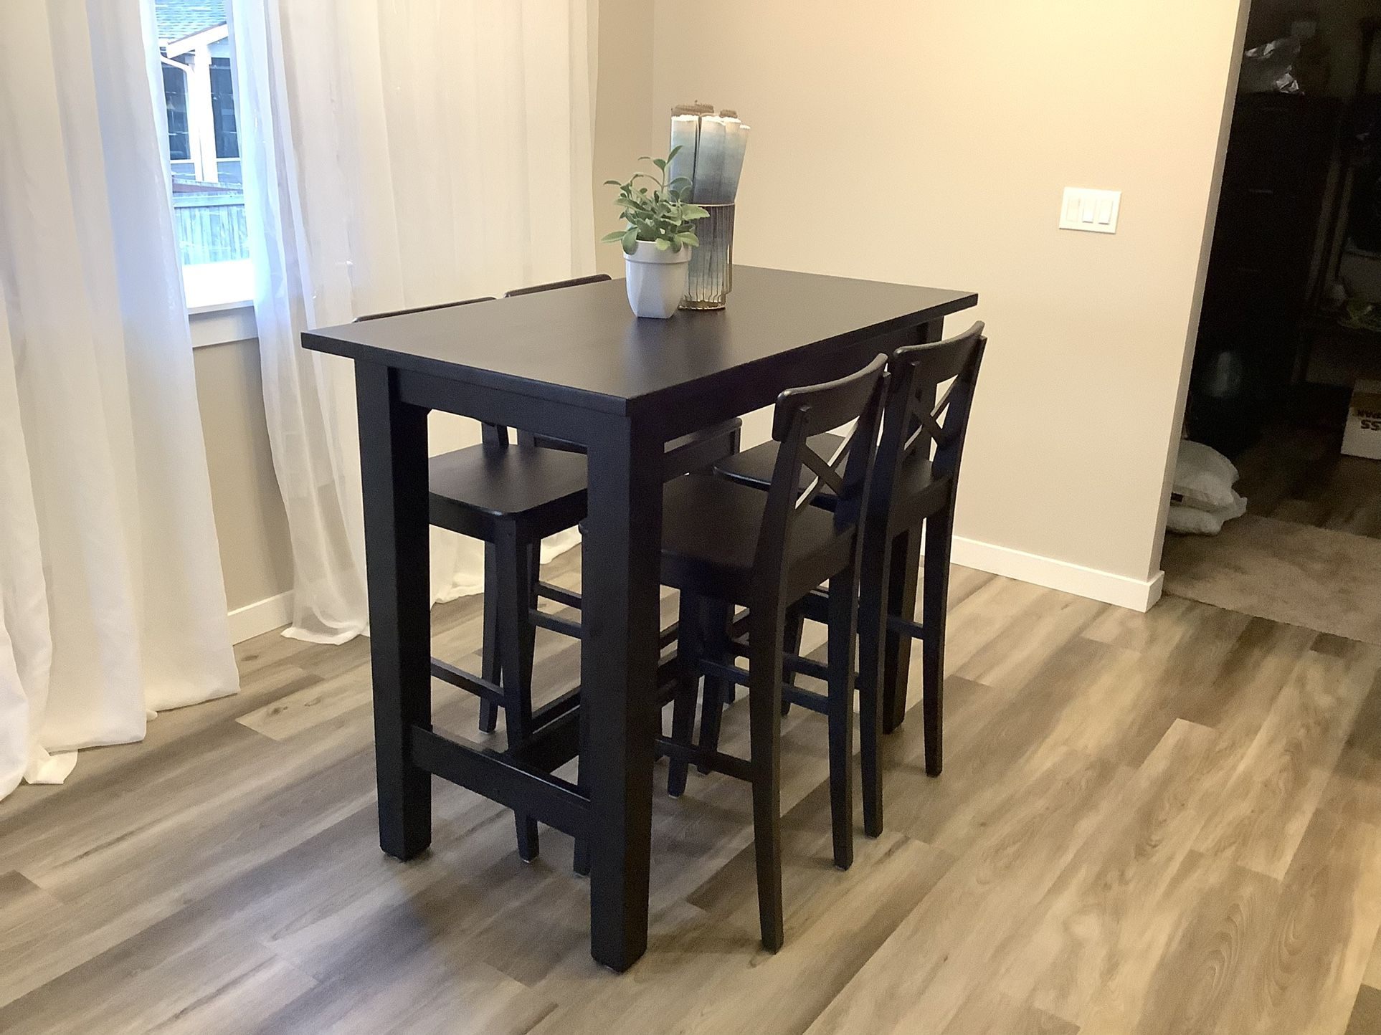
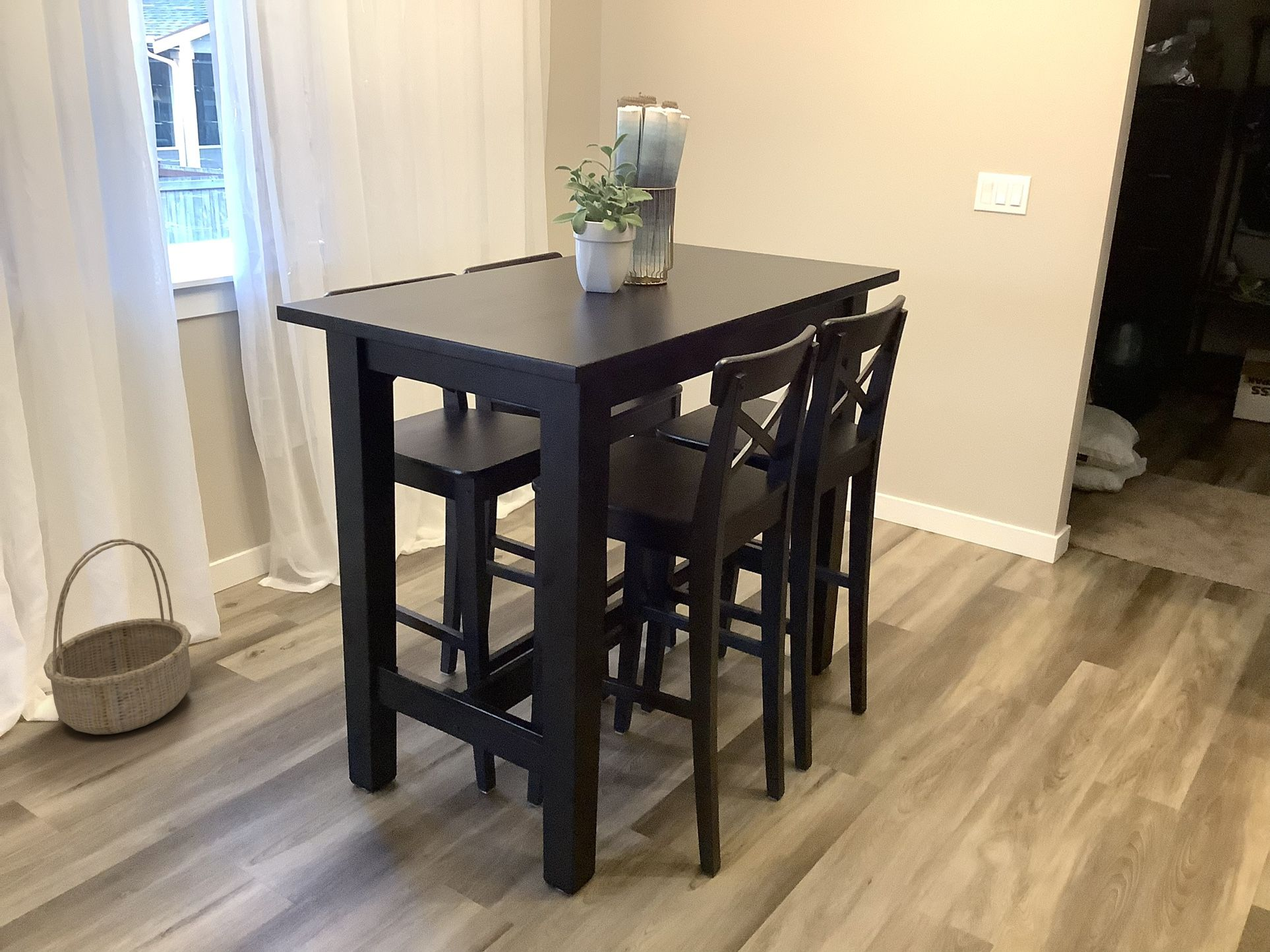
+ basket [43,538,192,735]
